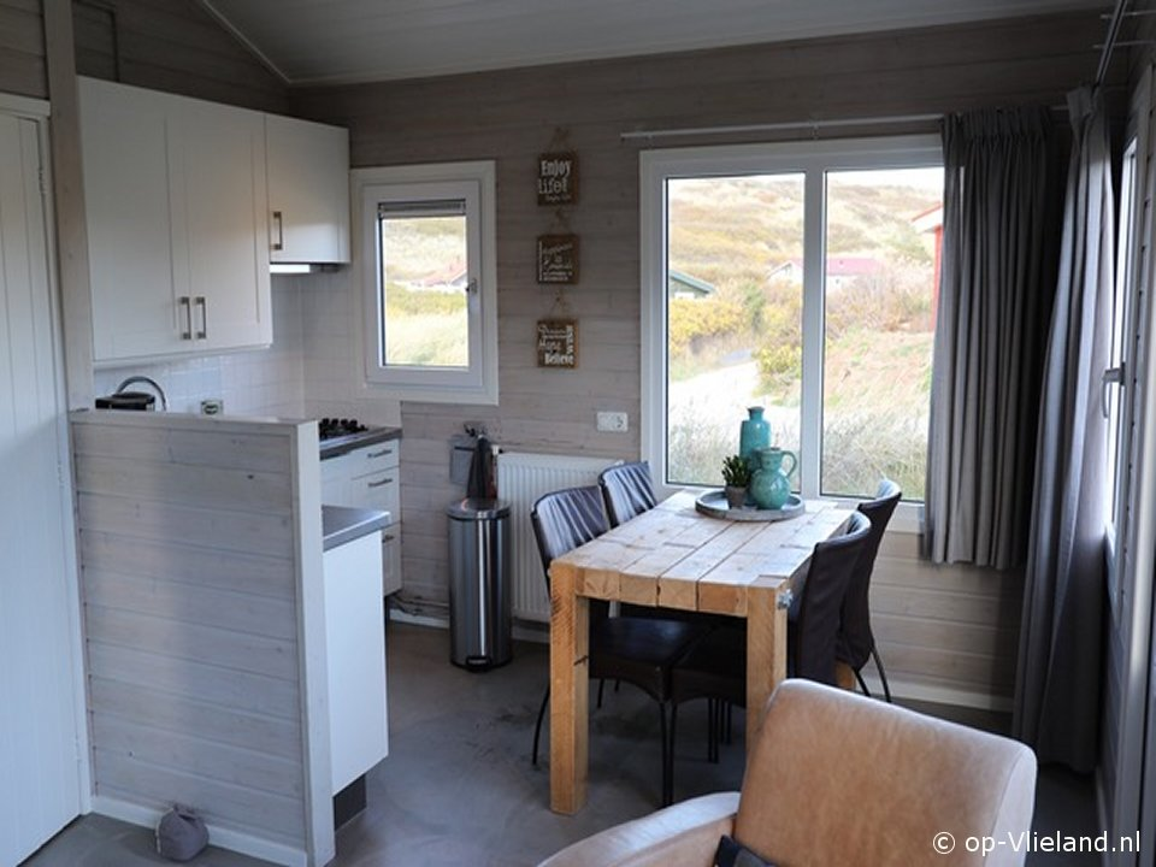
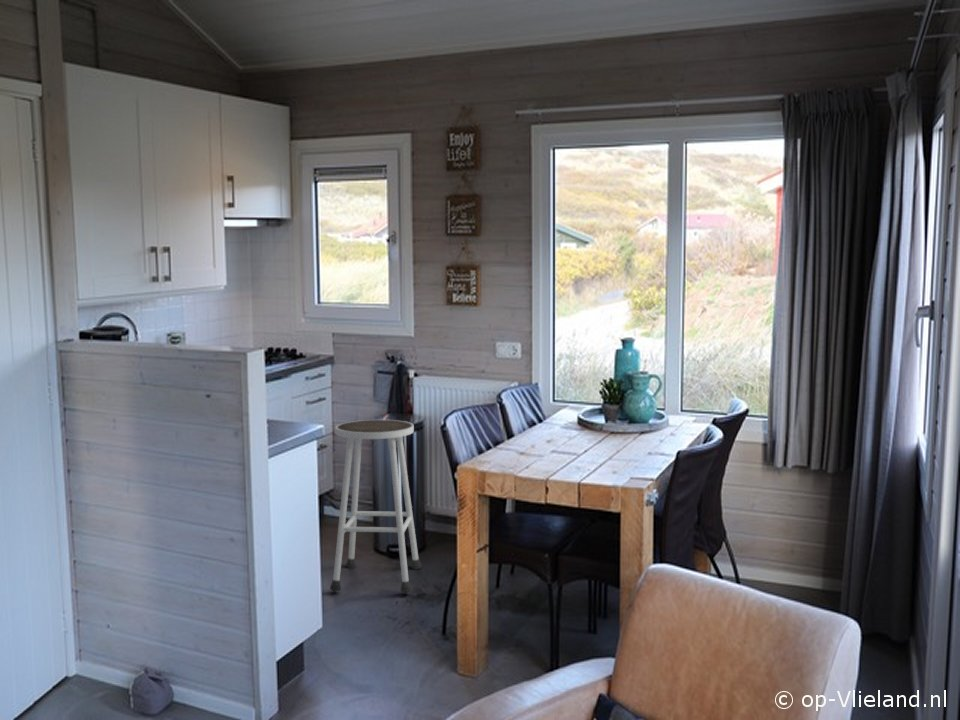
+ stool [329,419,423,594]
